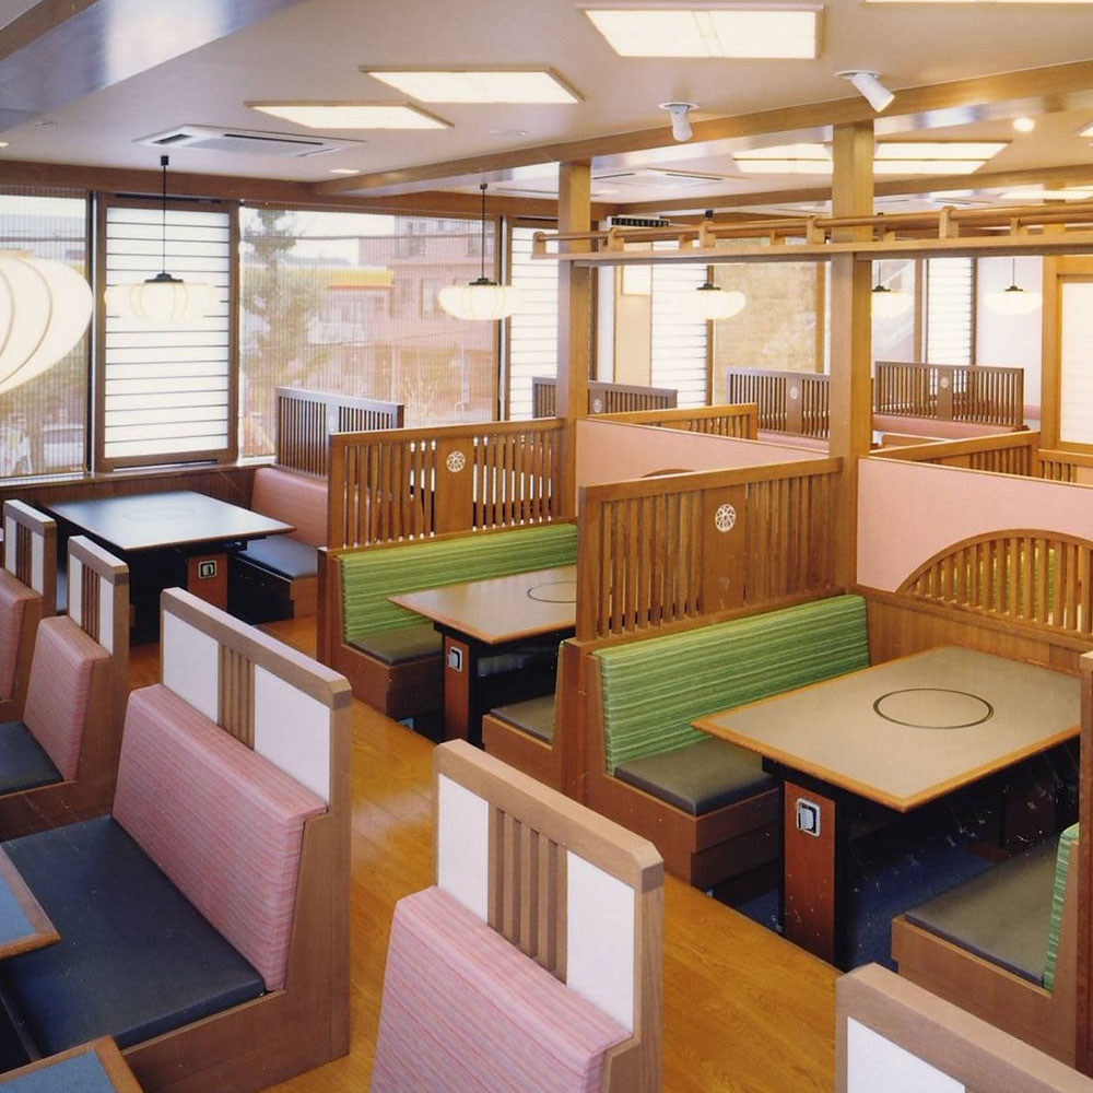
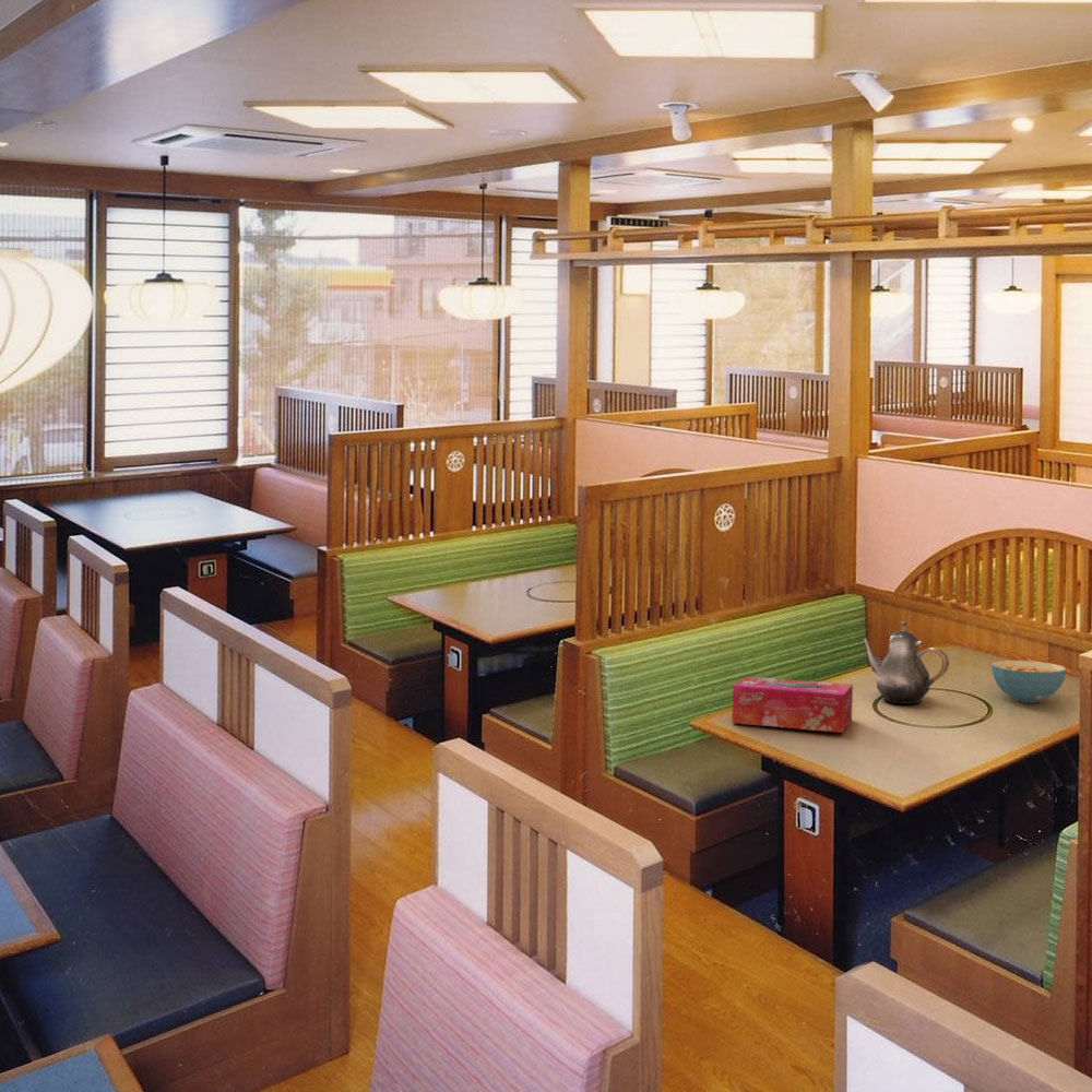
+ cereal bowl [990,660,1067,703]
+ teapot [862,619,950,705]
+ tissue box [731,676,854,734]
